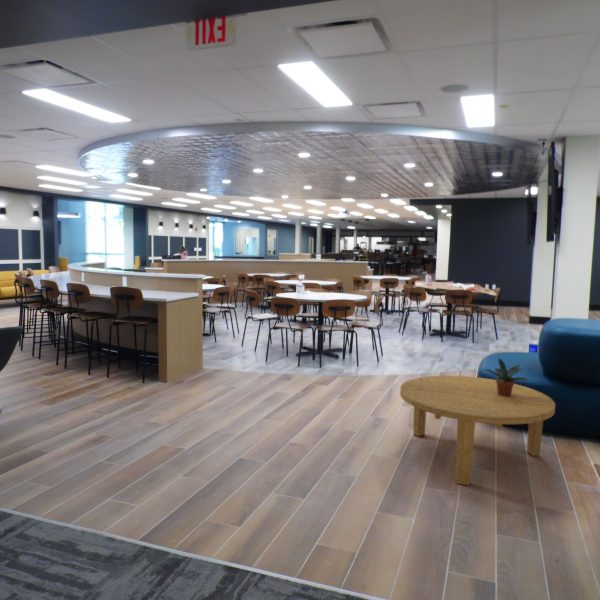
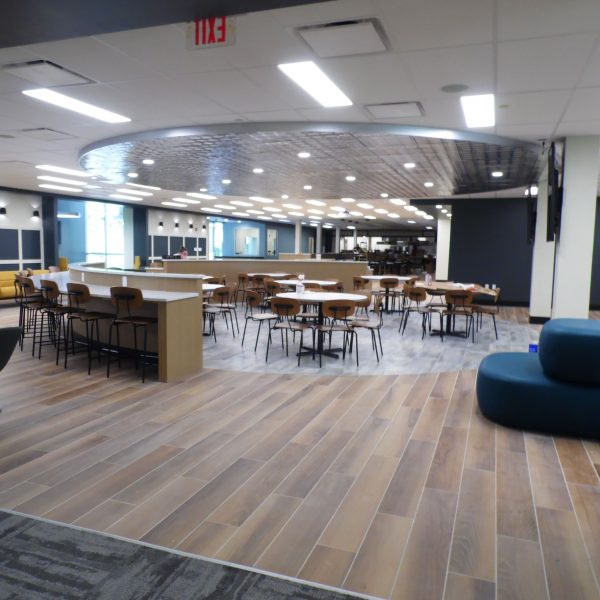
- potted plant [483,357,532,397]
- coffee table [399,375,556,487]
